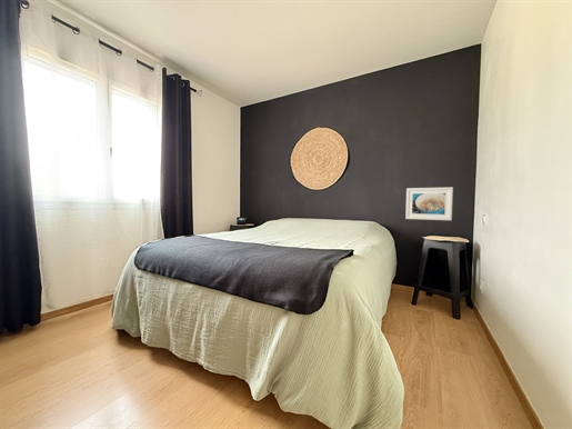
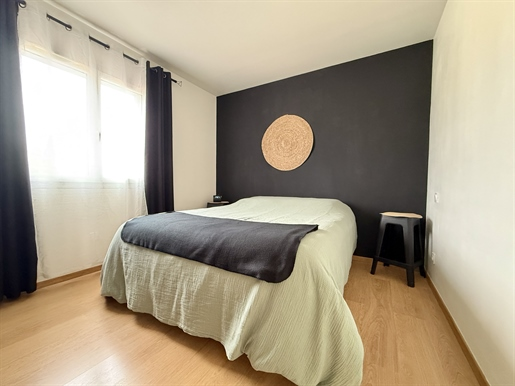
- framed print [404,186,454,221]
